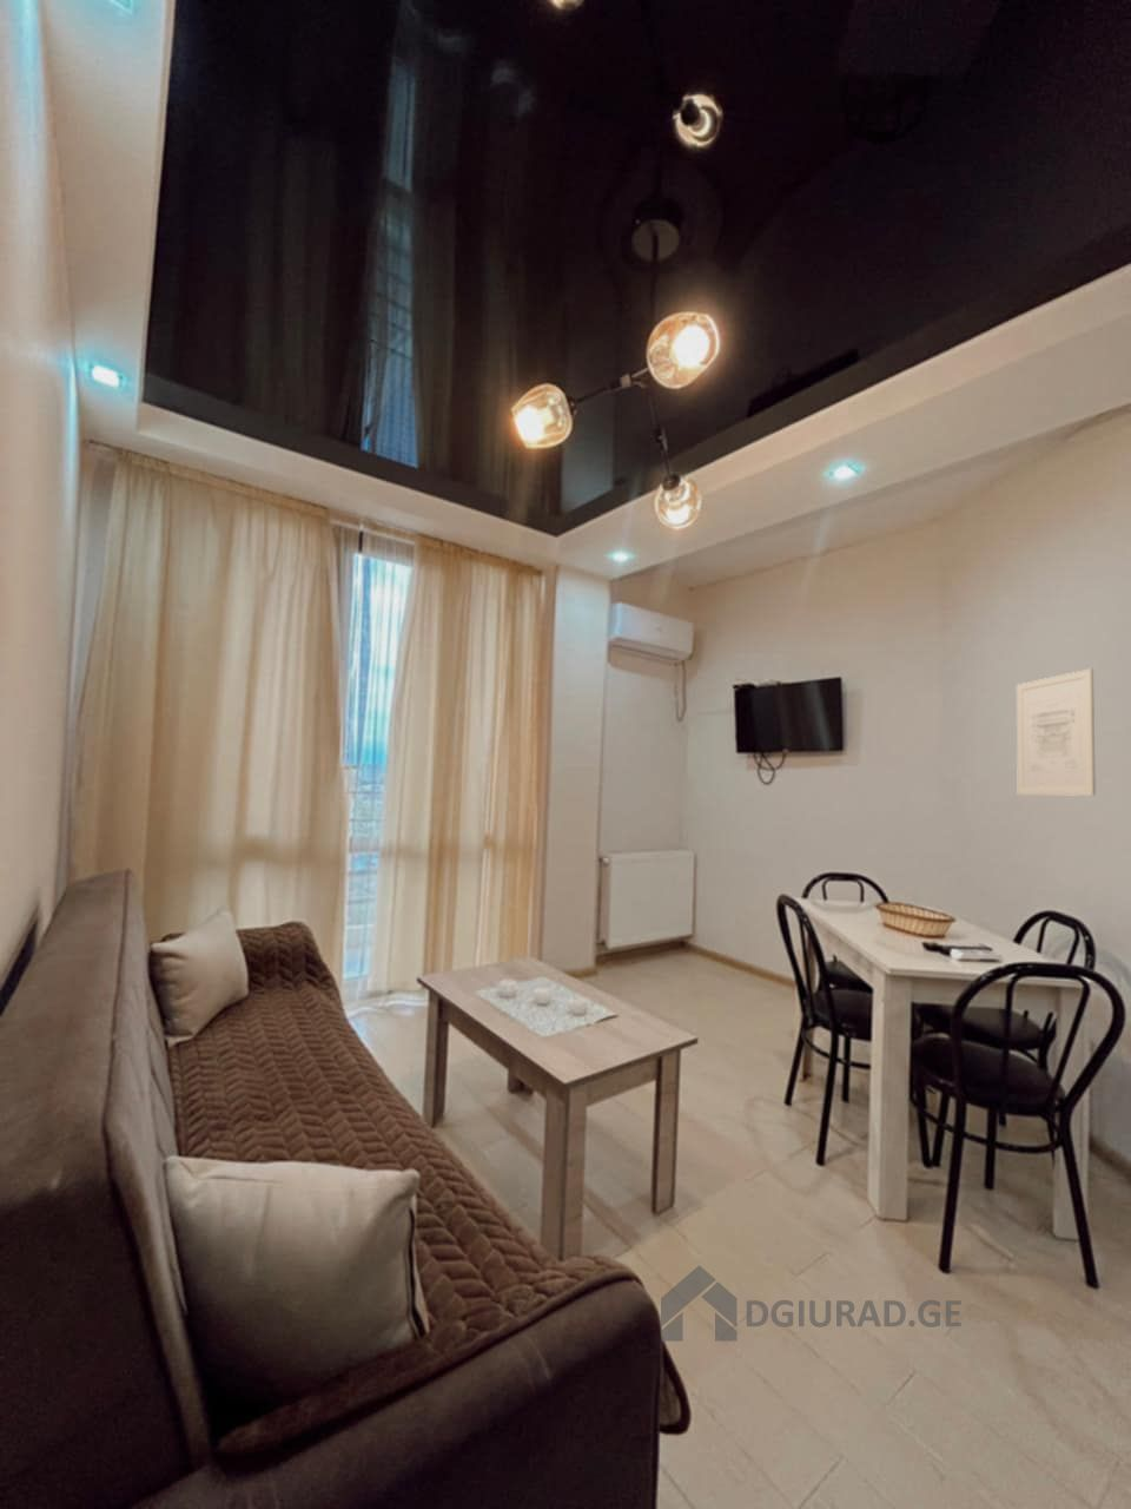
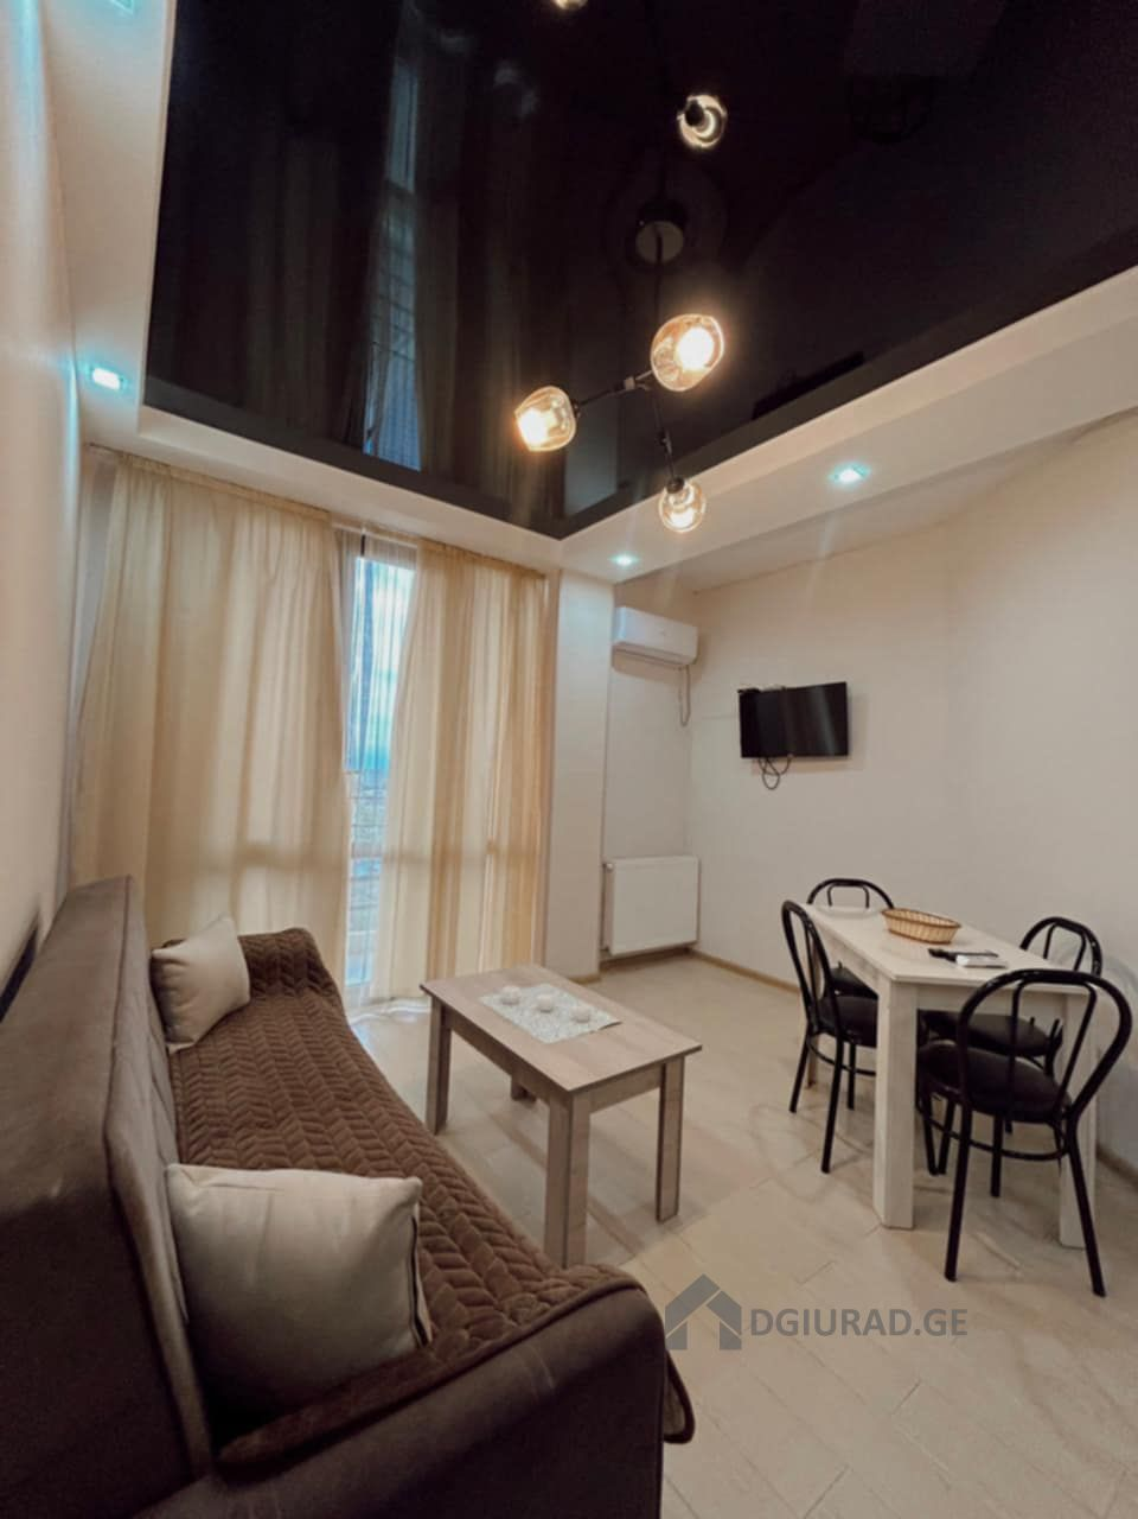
- wall art [1016,669,1097,797]
